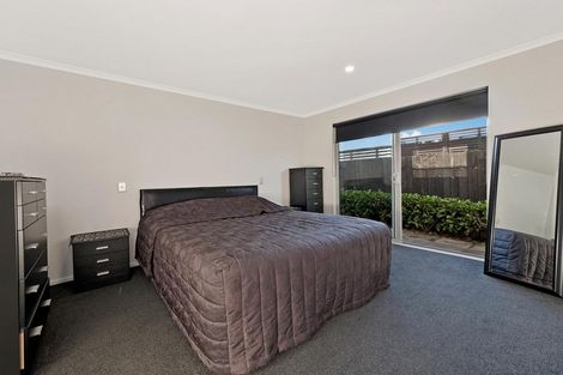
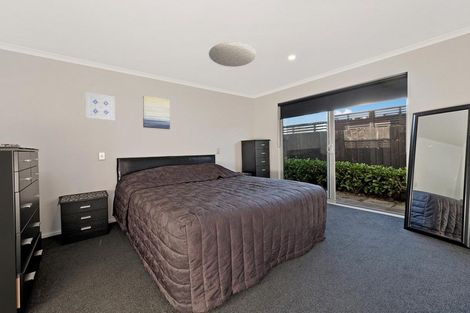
+ ceiling light [208,41,257,68]
+ wall art [142,95,171,130]
+ wall art [85,91,116,122]
